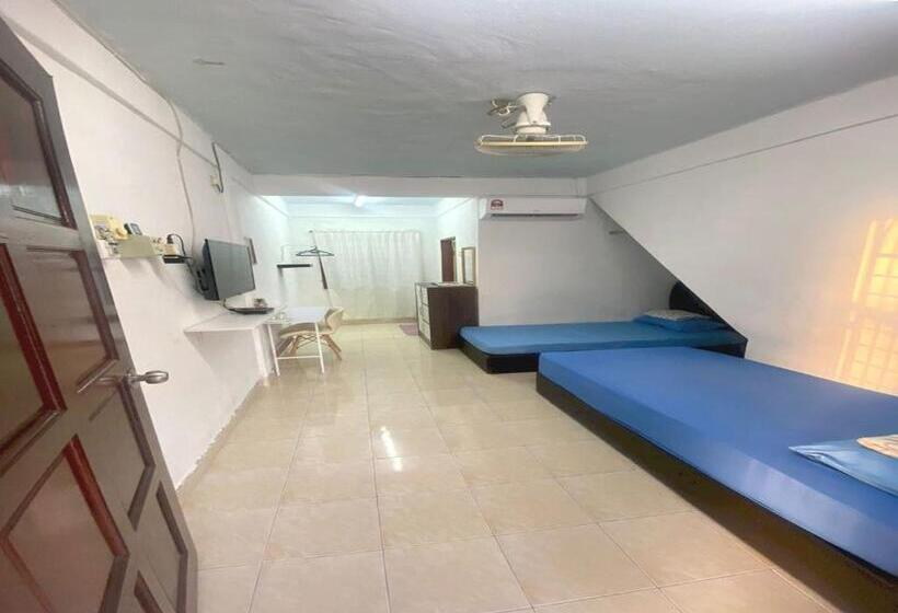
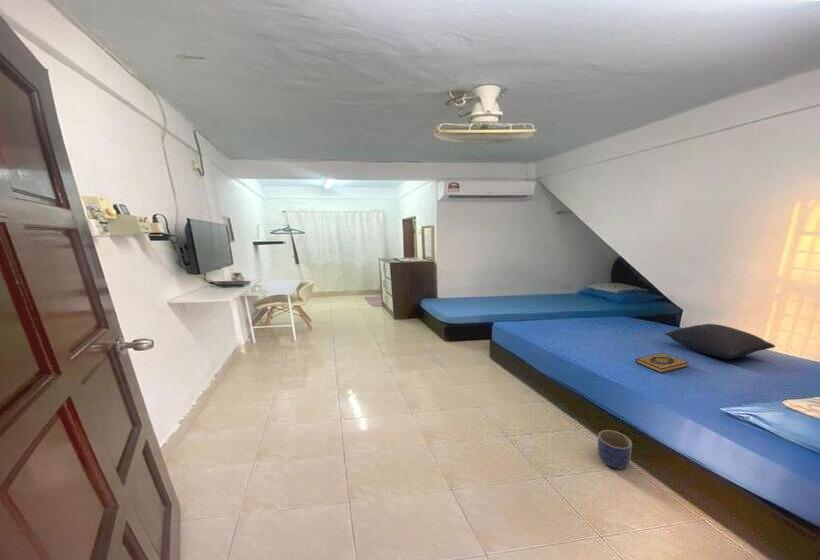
+ pillow [664,323,776,360]
+ planter [596,429,633,470]
+ hardback book [635,352,690,374]
